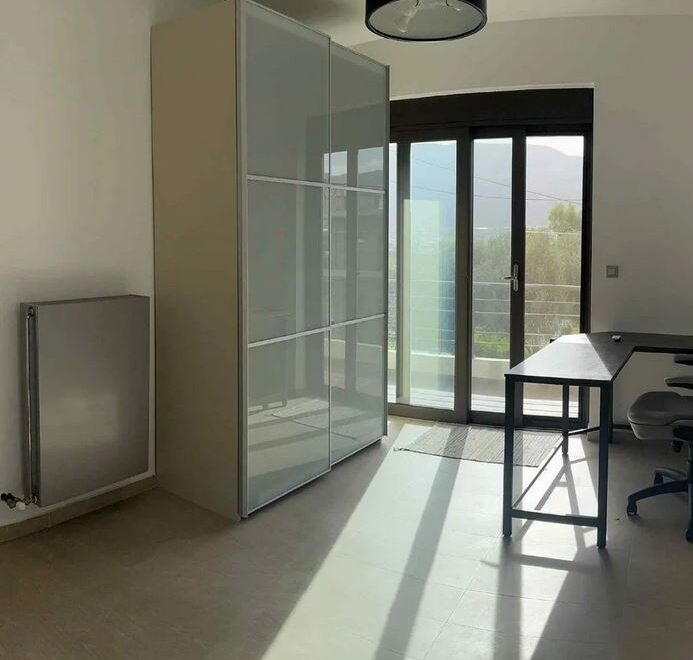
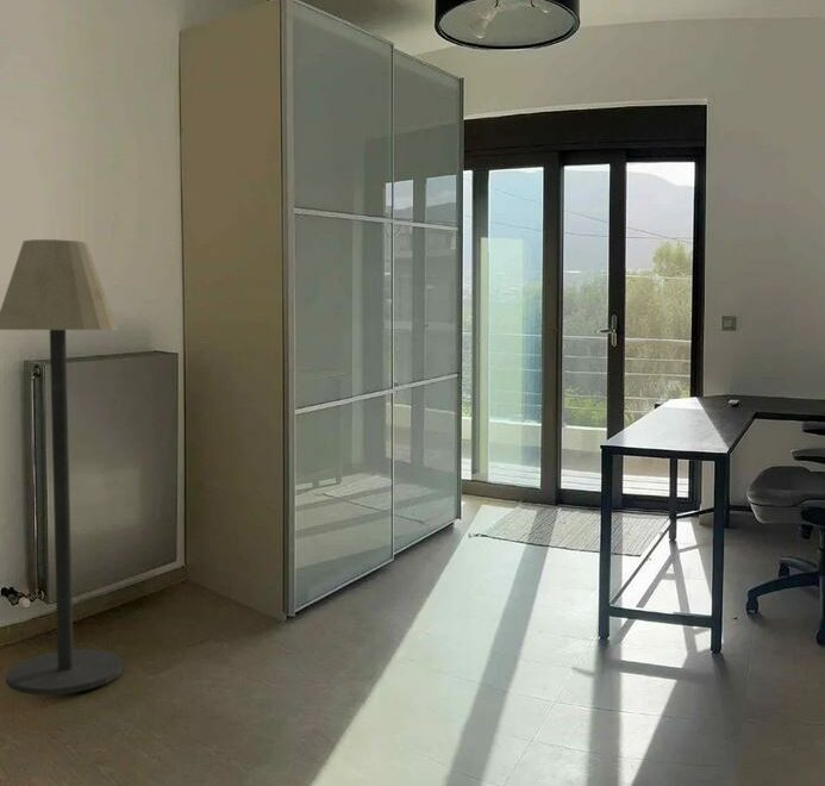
+ floor lamp [0,238,124,697]
